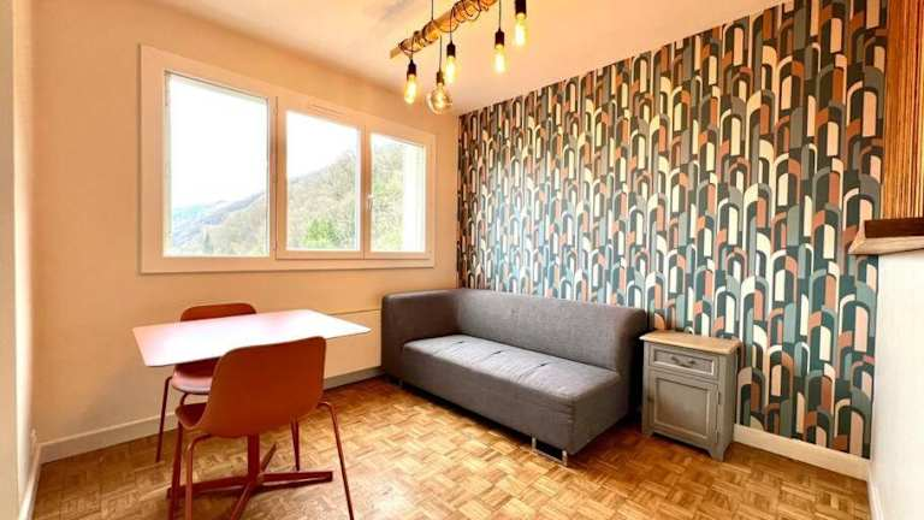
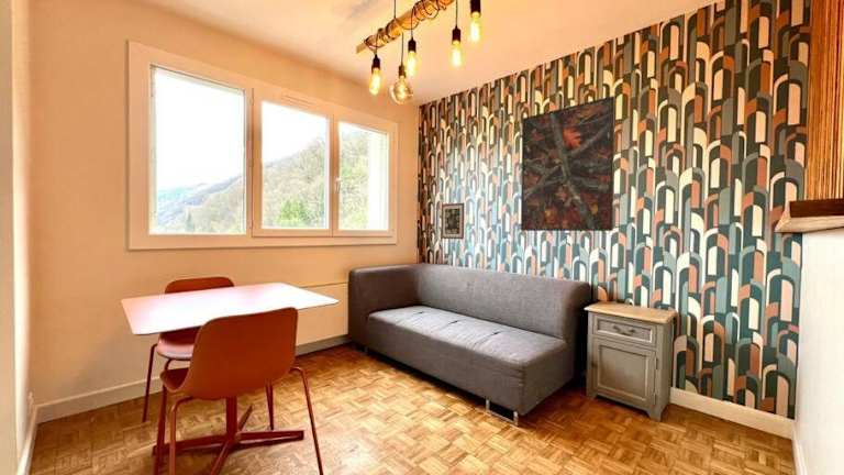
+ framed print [520,95,615,232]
+ wall art [440,202,465,240]
